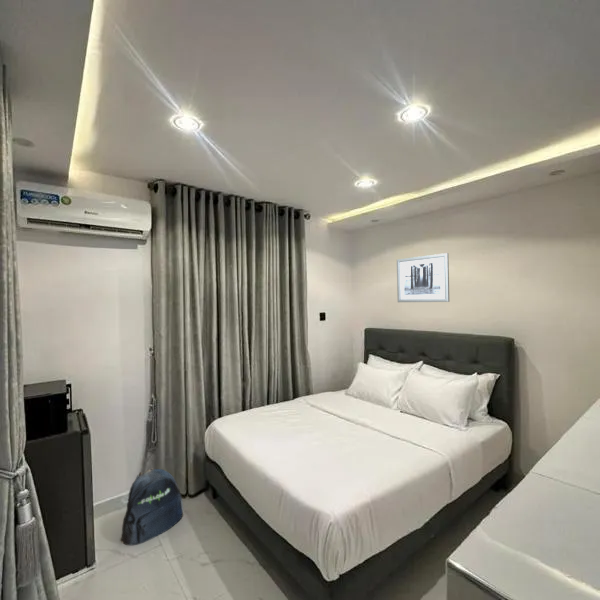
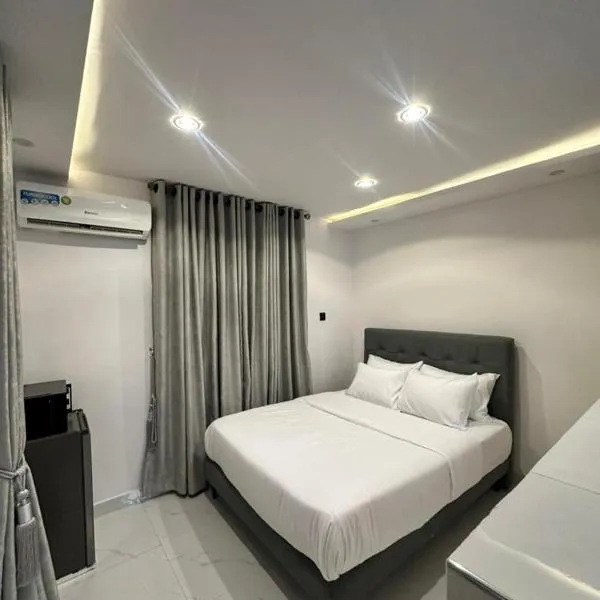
- wall art [396,252,450,303]
- backpack [121,467,184,546]
